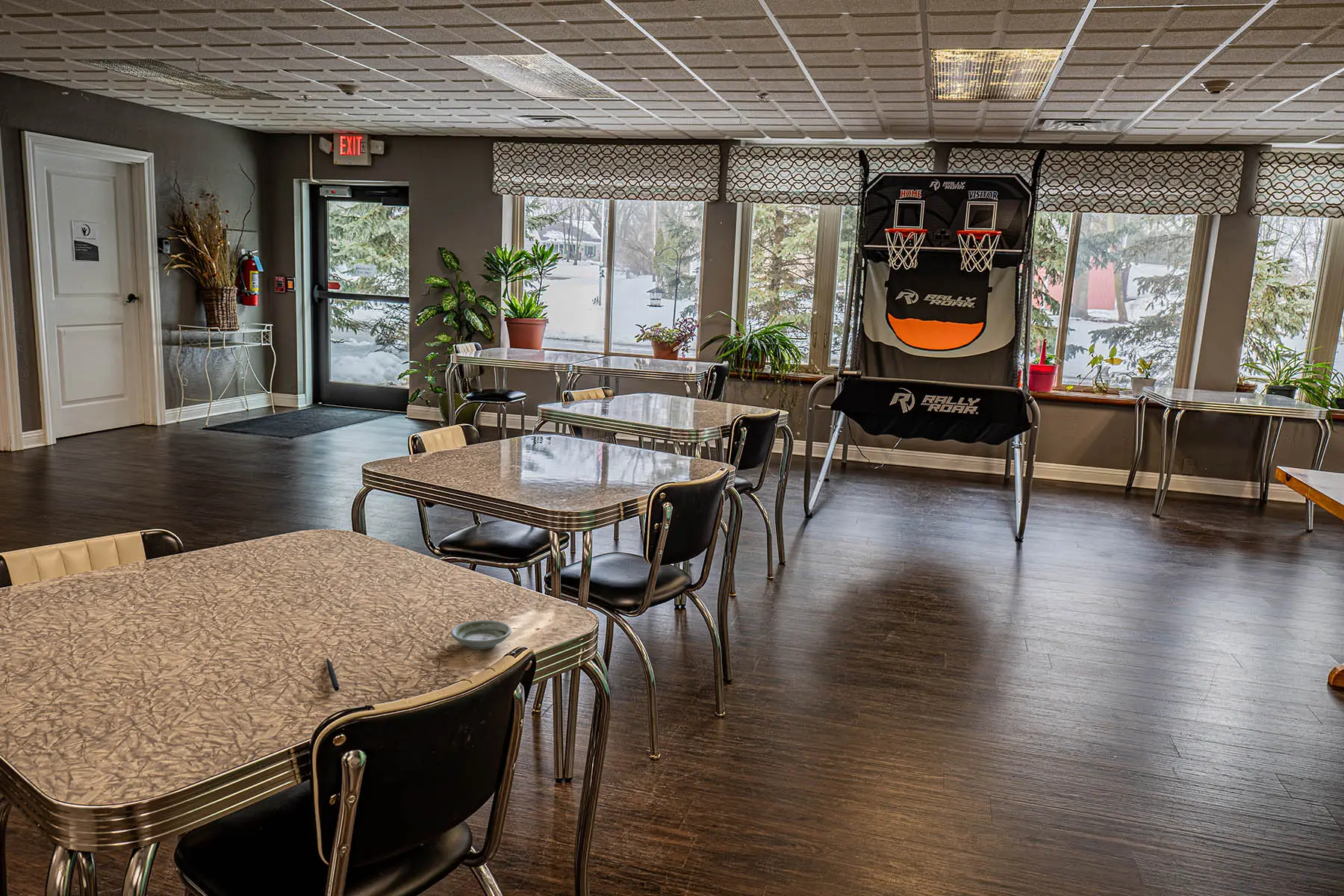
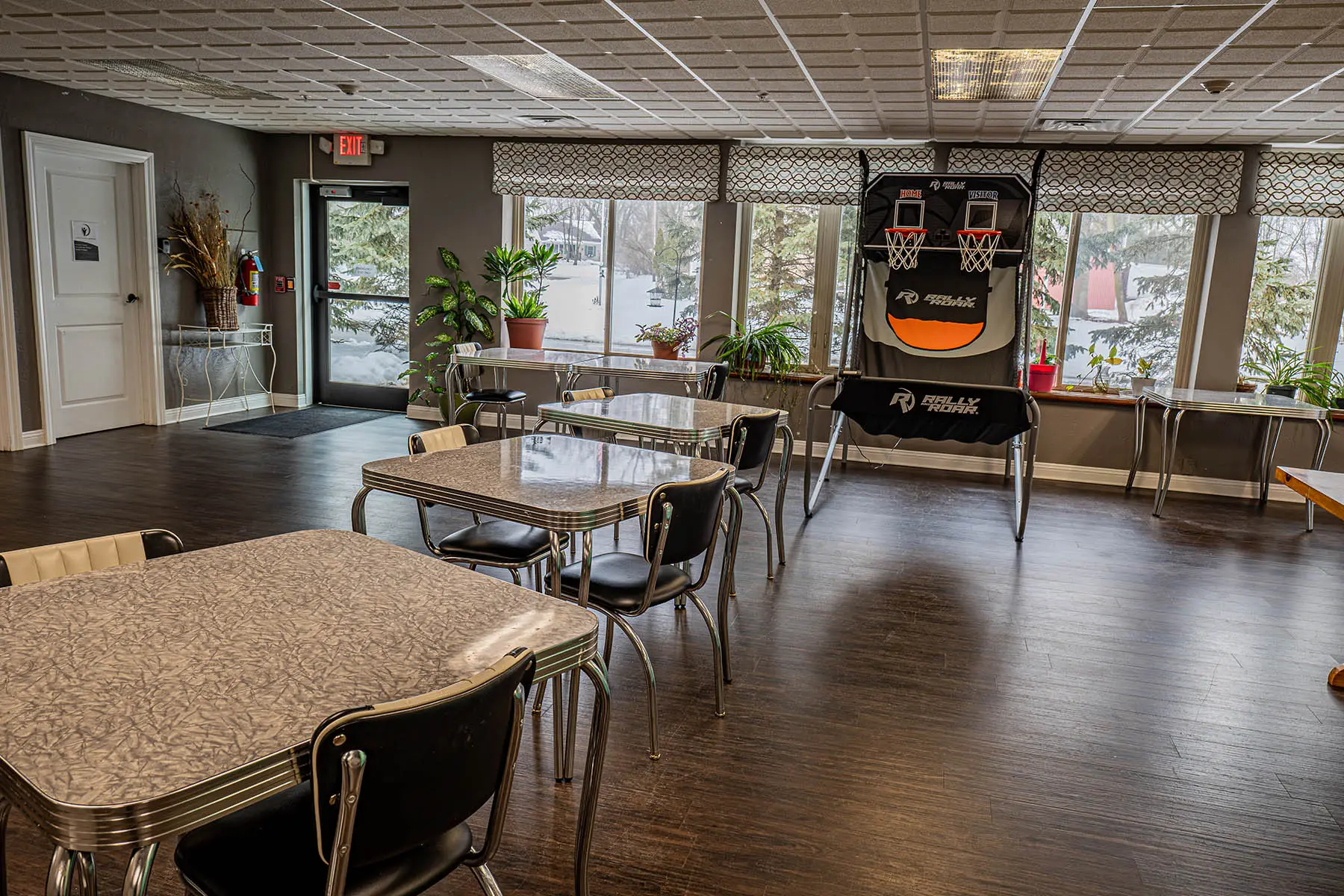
- pen [326,657,340,692]
- saucer [450,620,512,650]
